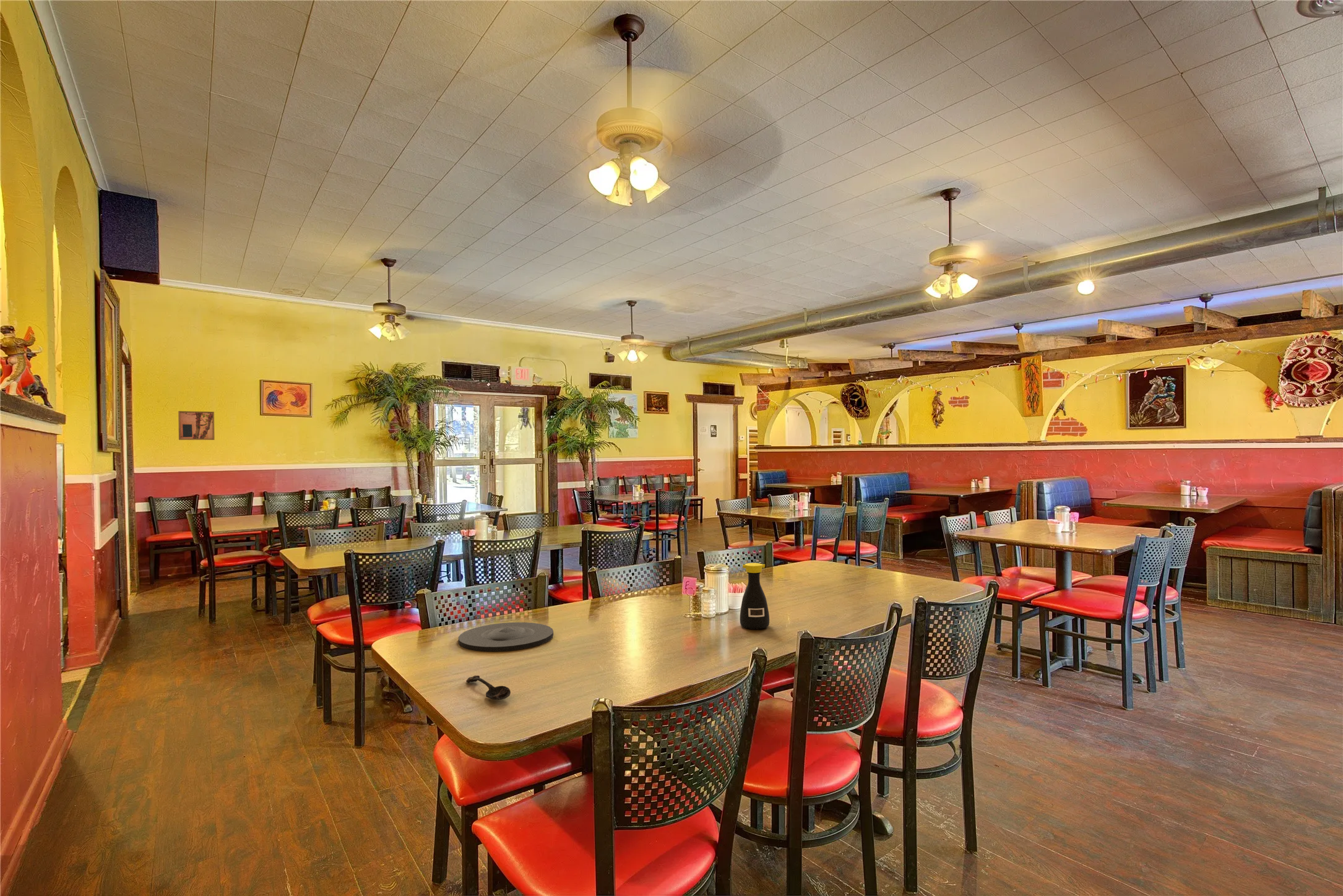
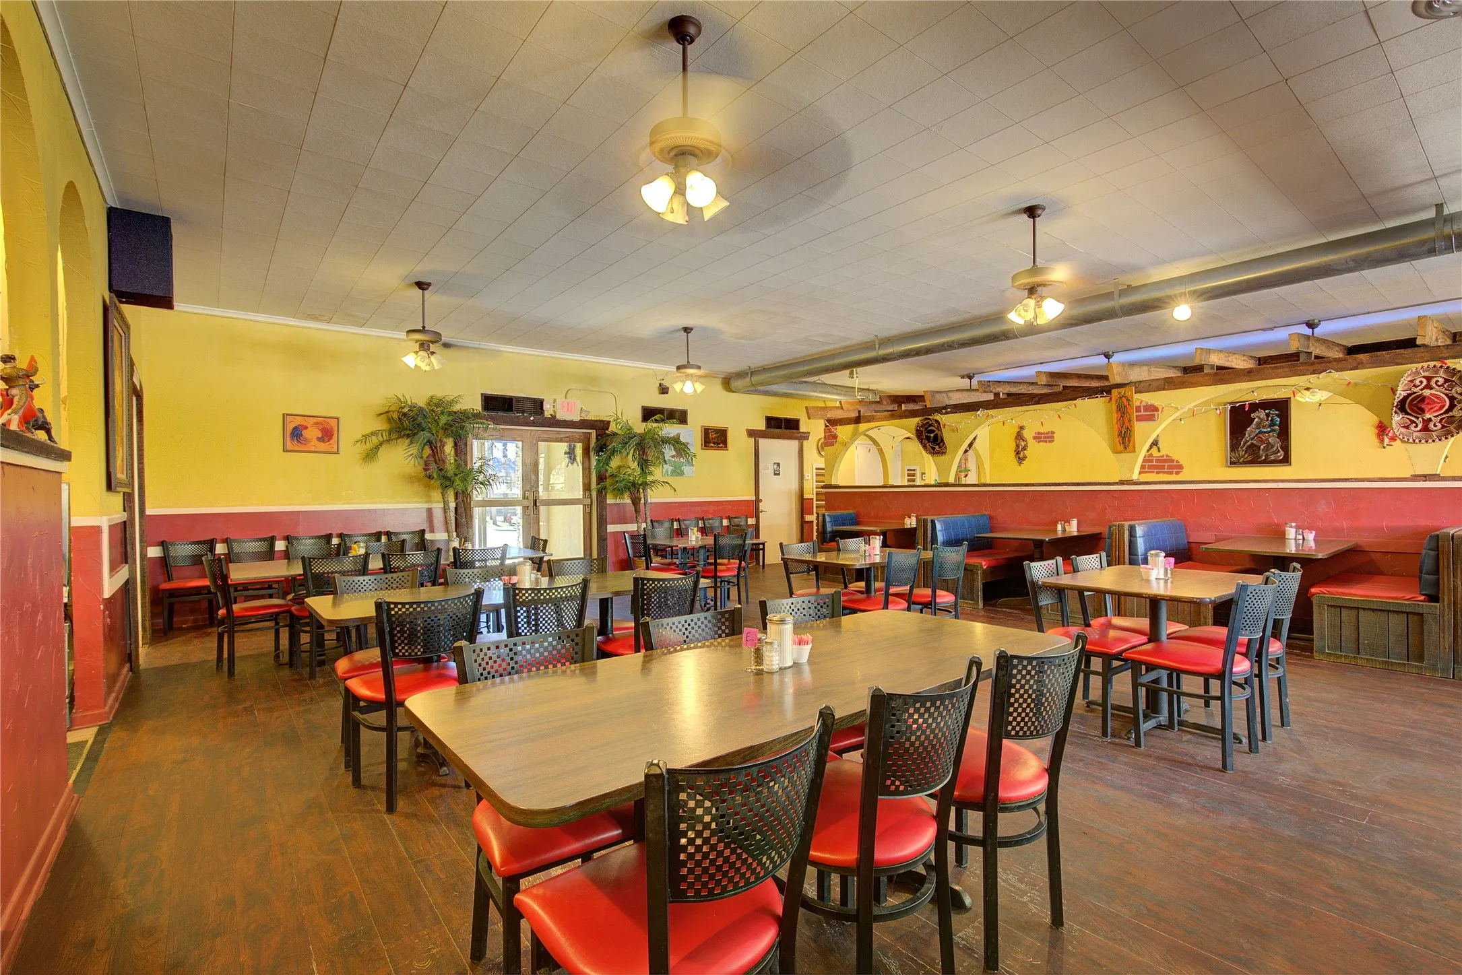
- wall art [178,410,215,441]
- spoon [465,675,511,700]
- bottle [739,562,770,630]
- plate [458,622,554,652]
